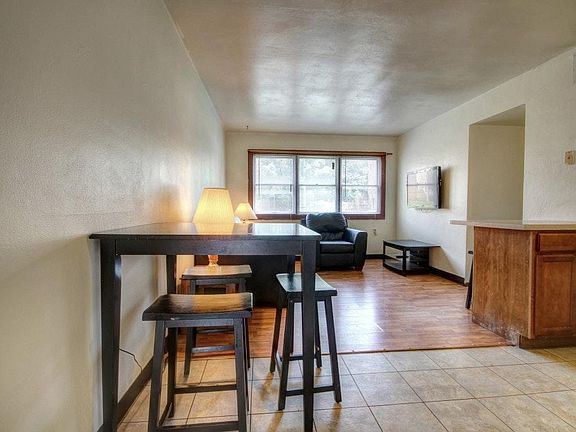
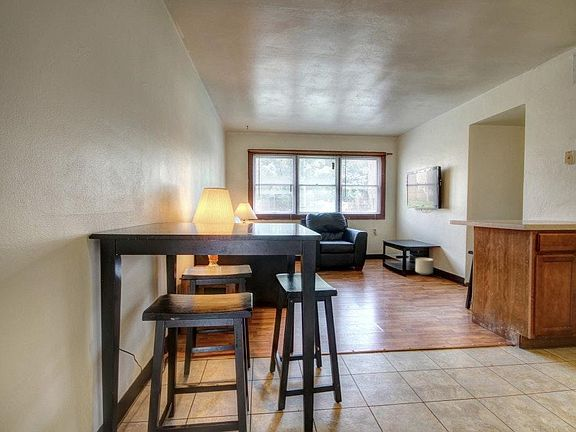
+ planter [415,257,434,276]
